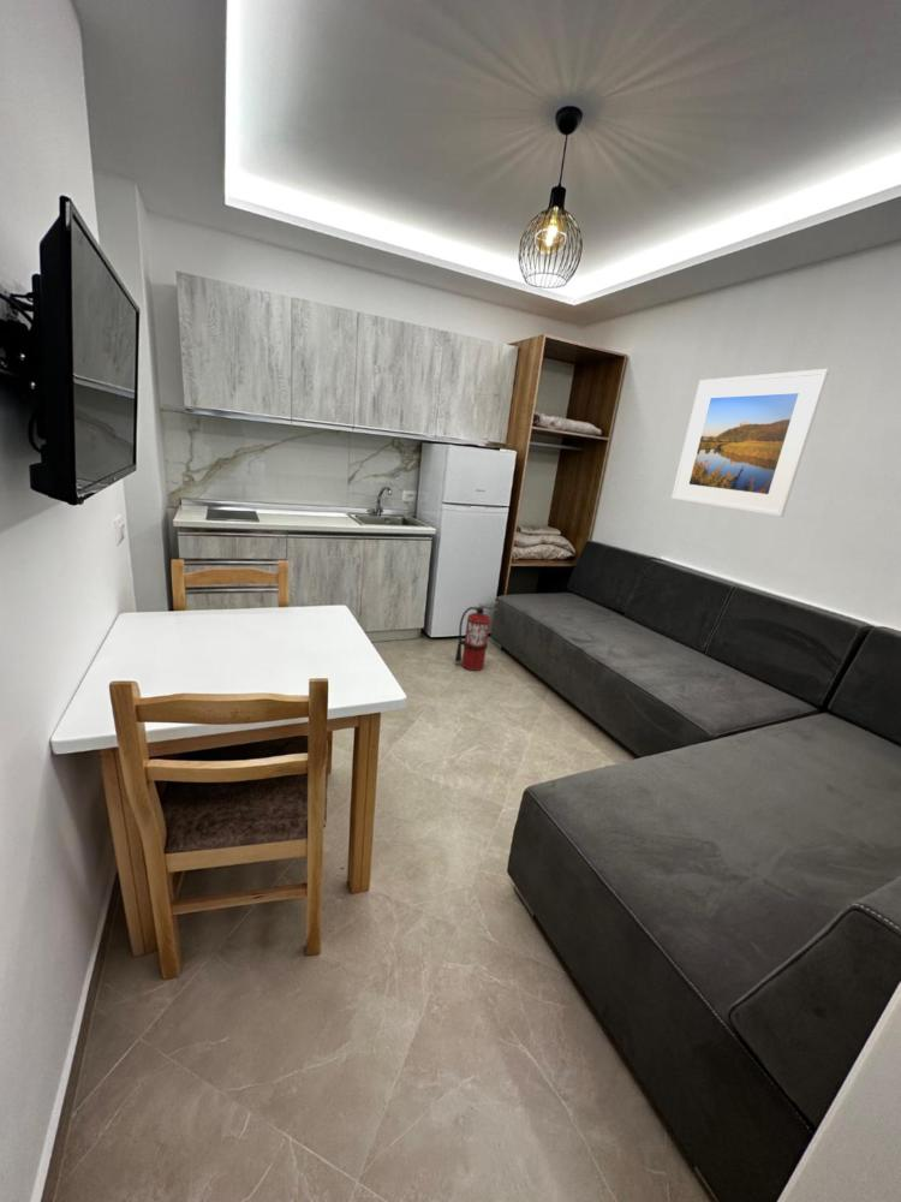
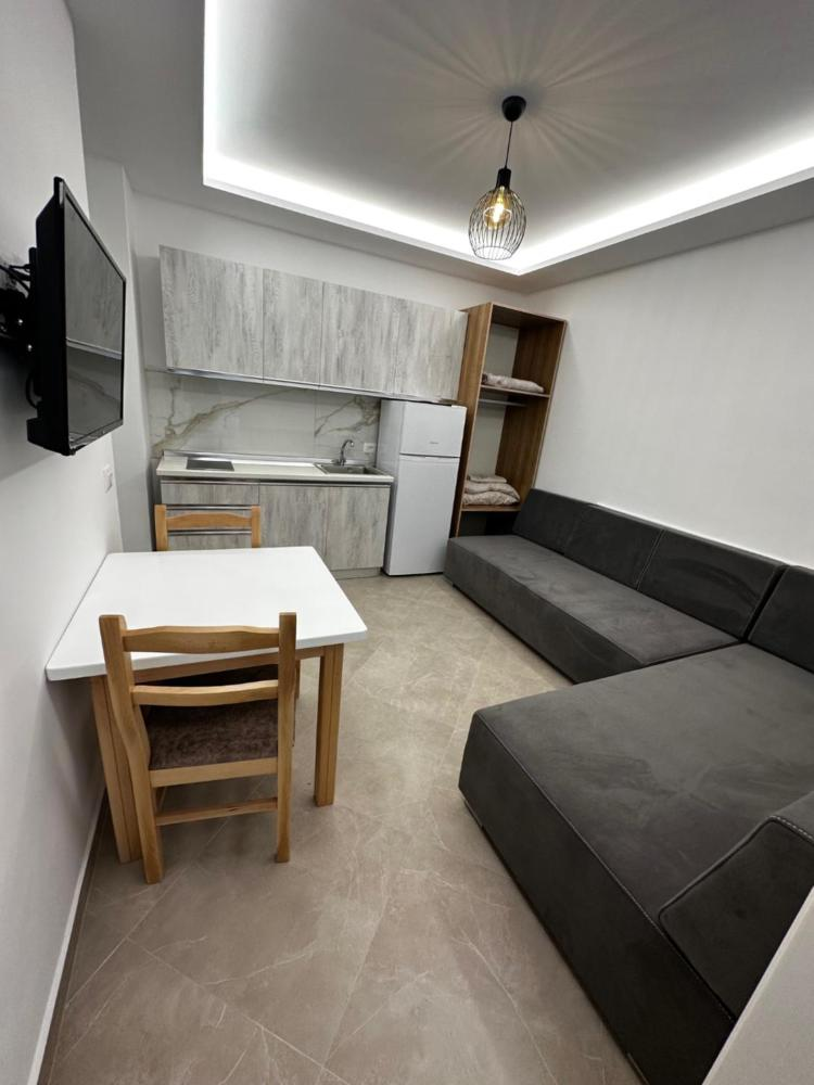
- fire extinguisher [454,600,499,672]
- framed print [670,368,830,518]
